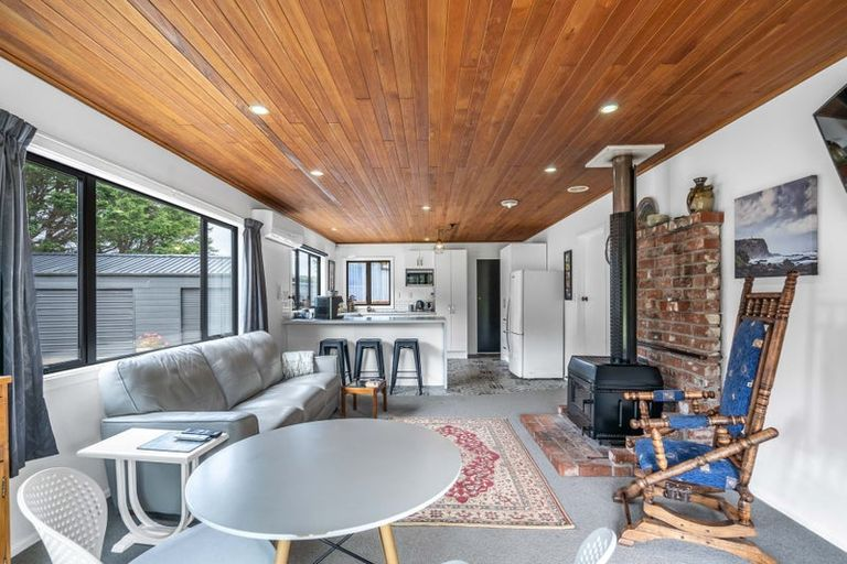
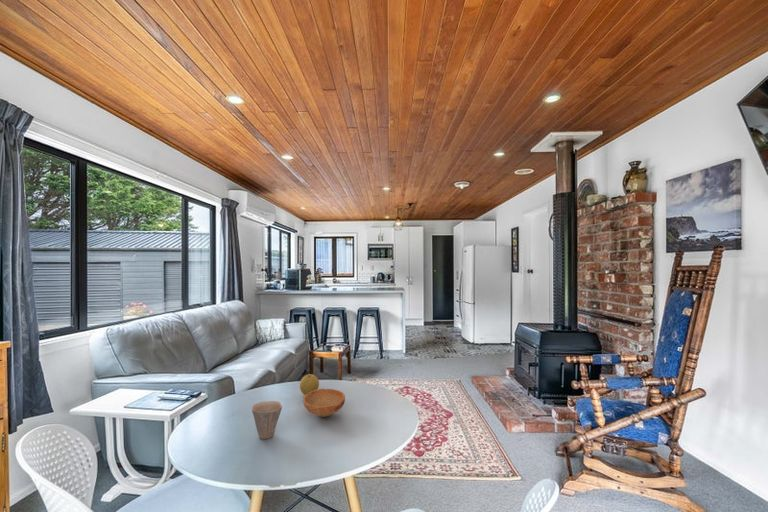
+ fruit [299,373,320,396]
+ cup [251,400,283,440]
+ bowl [302,388,346,418]
